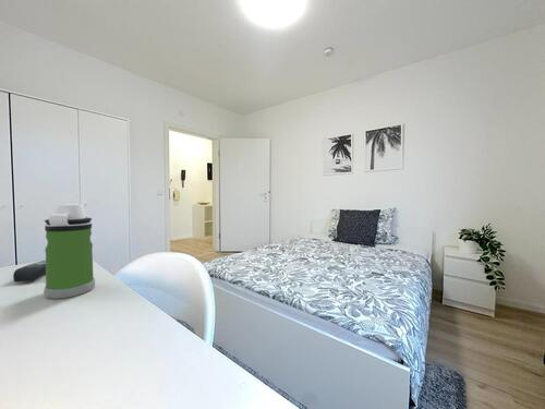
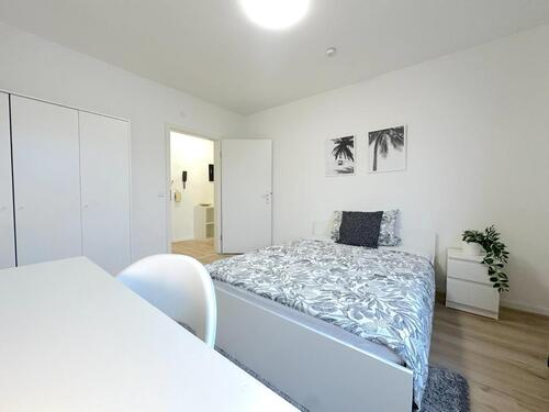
- water bottle [43,203,96,300]
- remote control [12,260,46,282]
